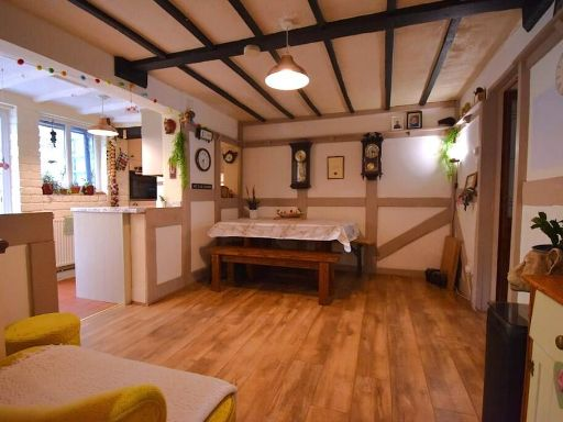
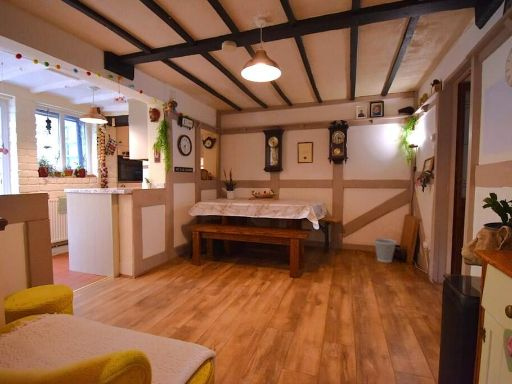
+ wastebasket [373,237,397,263]
